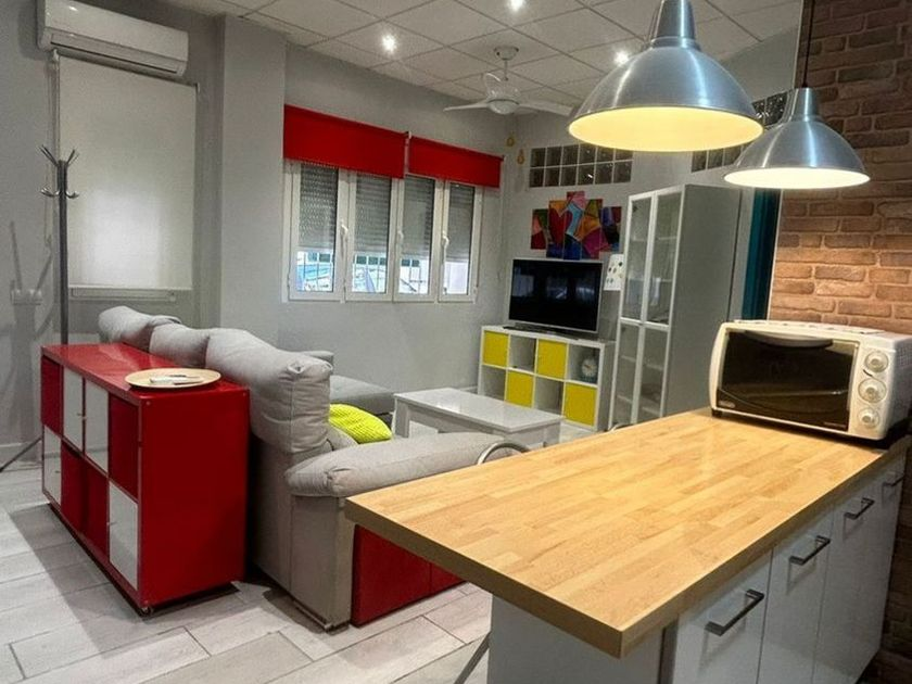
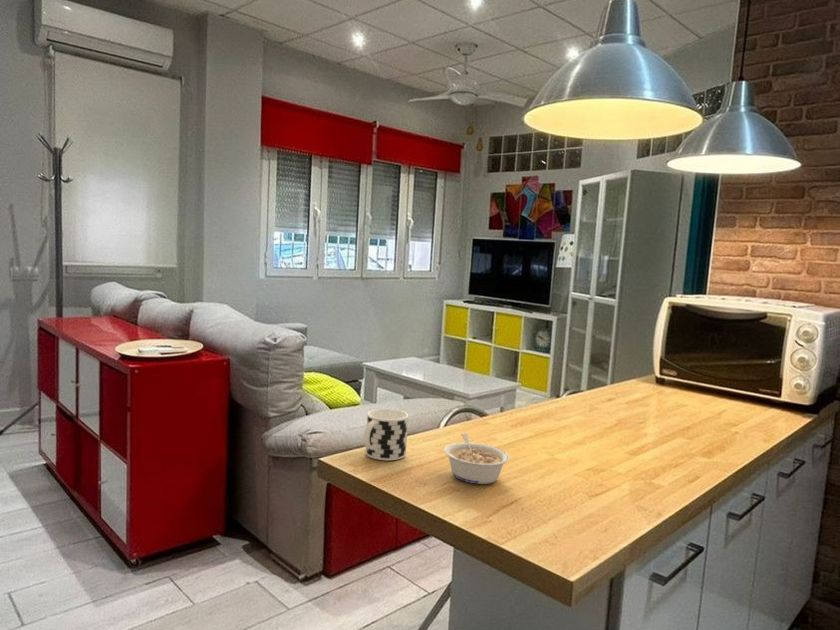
+ cup [363,408,409,461]
+ legume [443,432,511,485]
